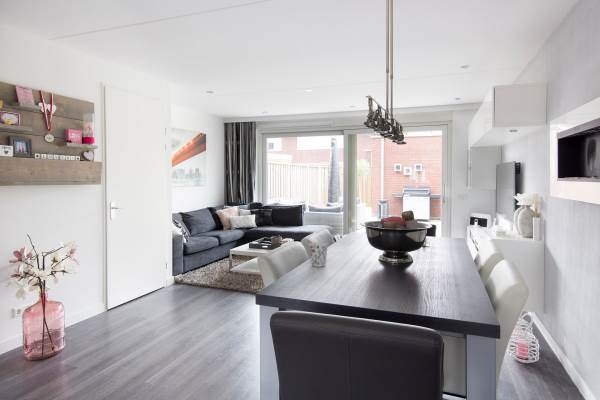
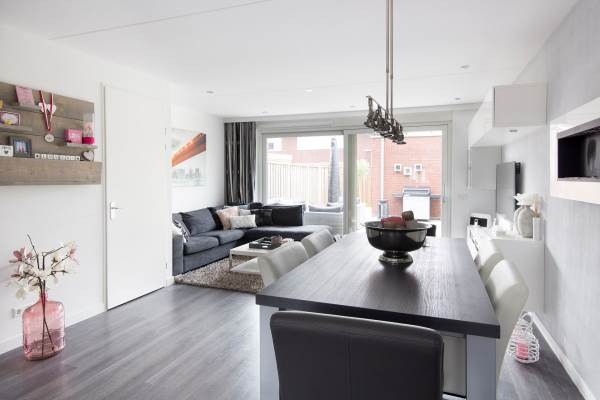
- cup [308,242,329,268]
